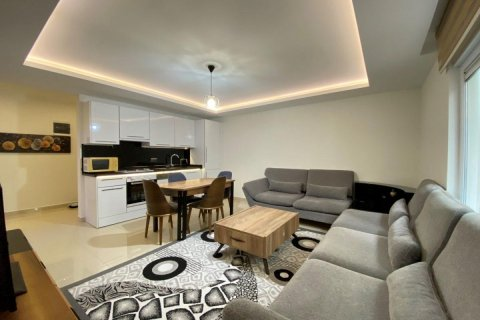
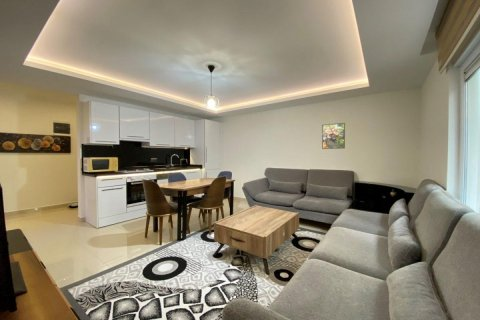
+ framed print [321,122,346,150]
